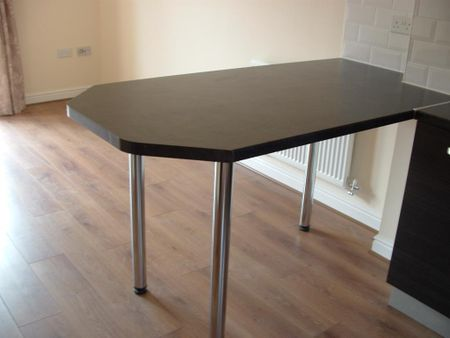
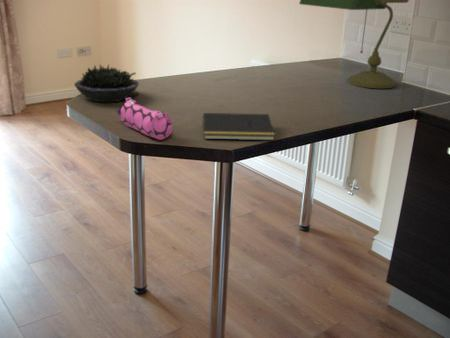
+ notepad [201,112,276,141]
+ desk lamp [298,0,410,89]
+ succulent plant [73,63,140,103]
+ pencil case [115,97,173,141]
